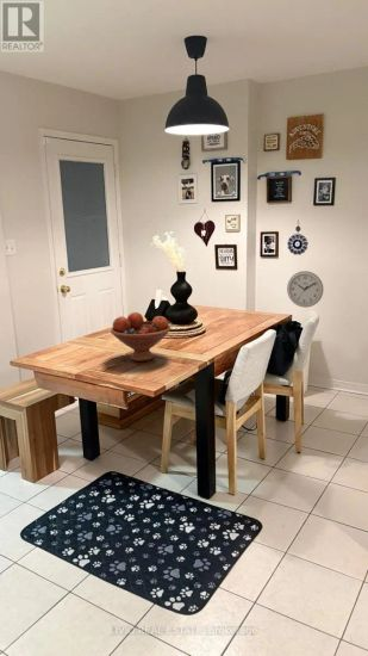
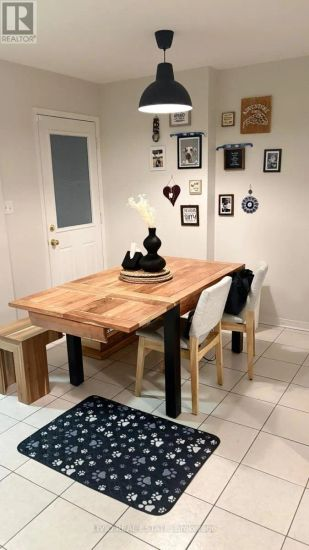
- wall clock [286,270,325,309]
- fruit bowl [110,311,171,363]
